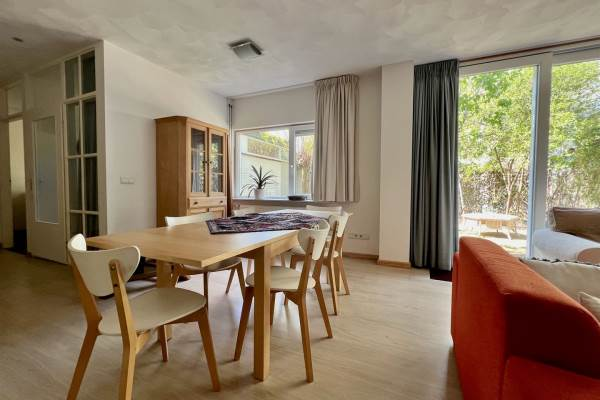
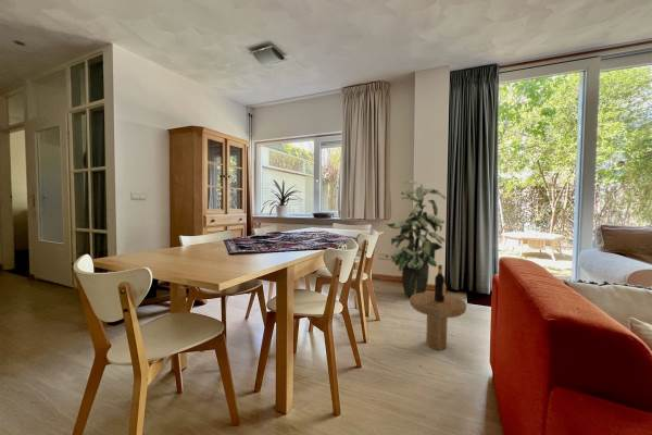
+ indoor plant [385,179,447,297]
+ side table [409,264,467,351]
